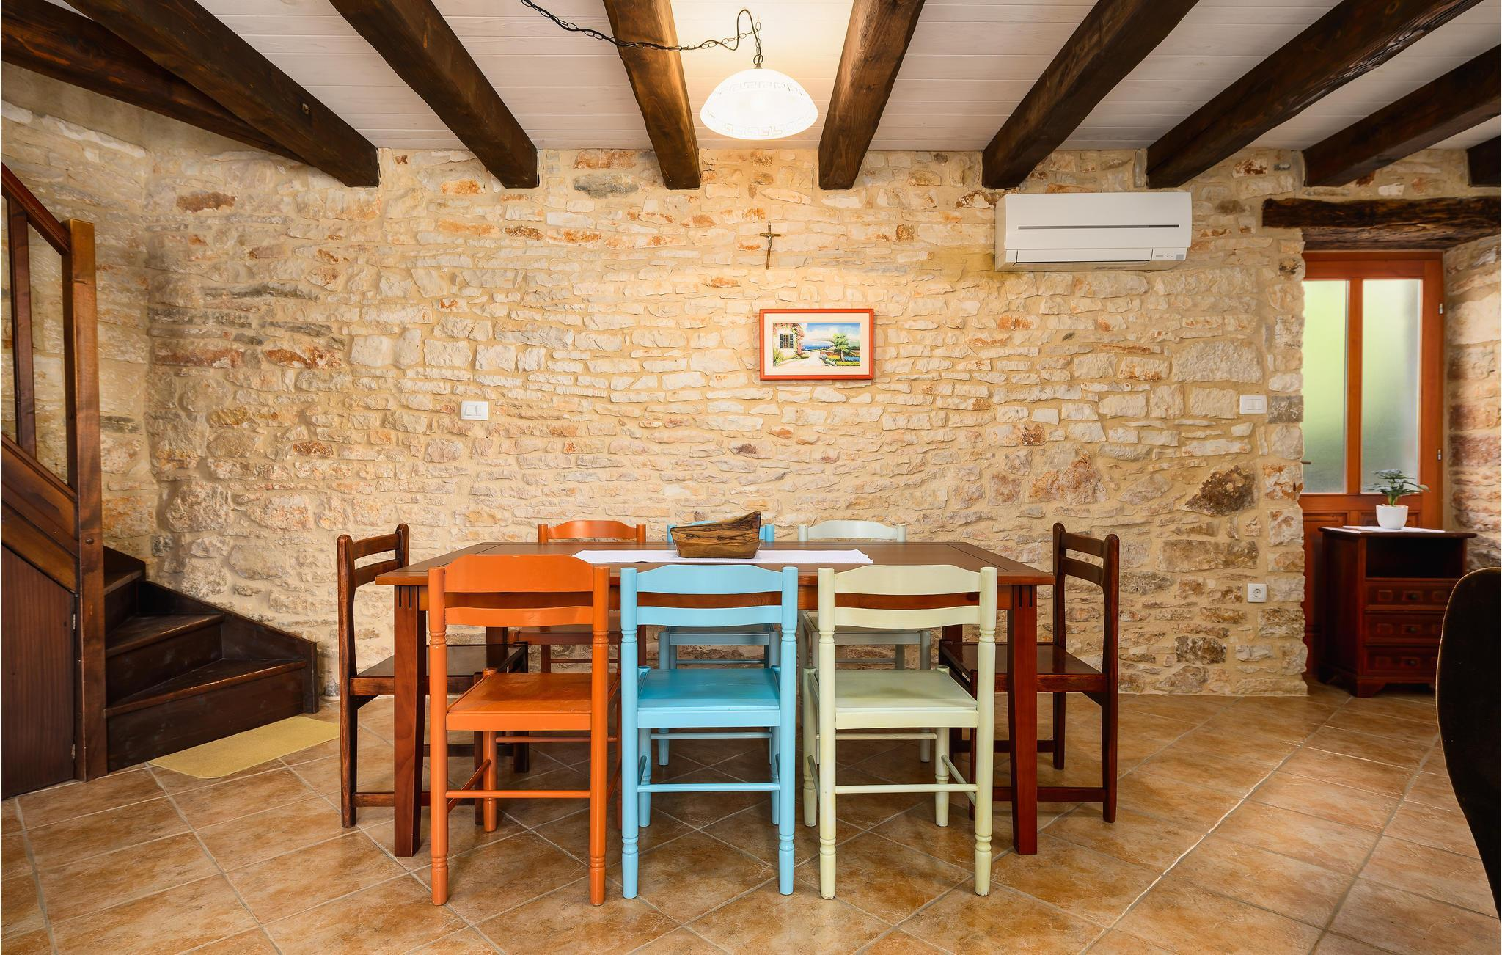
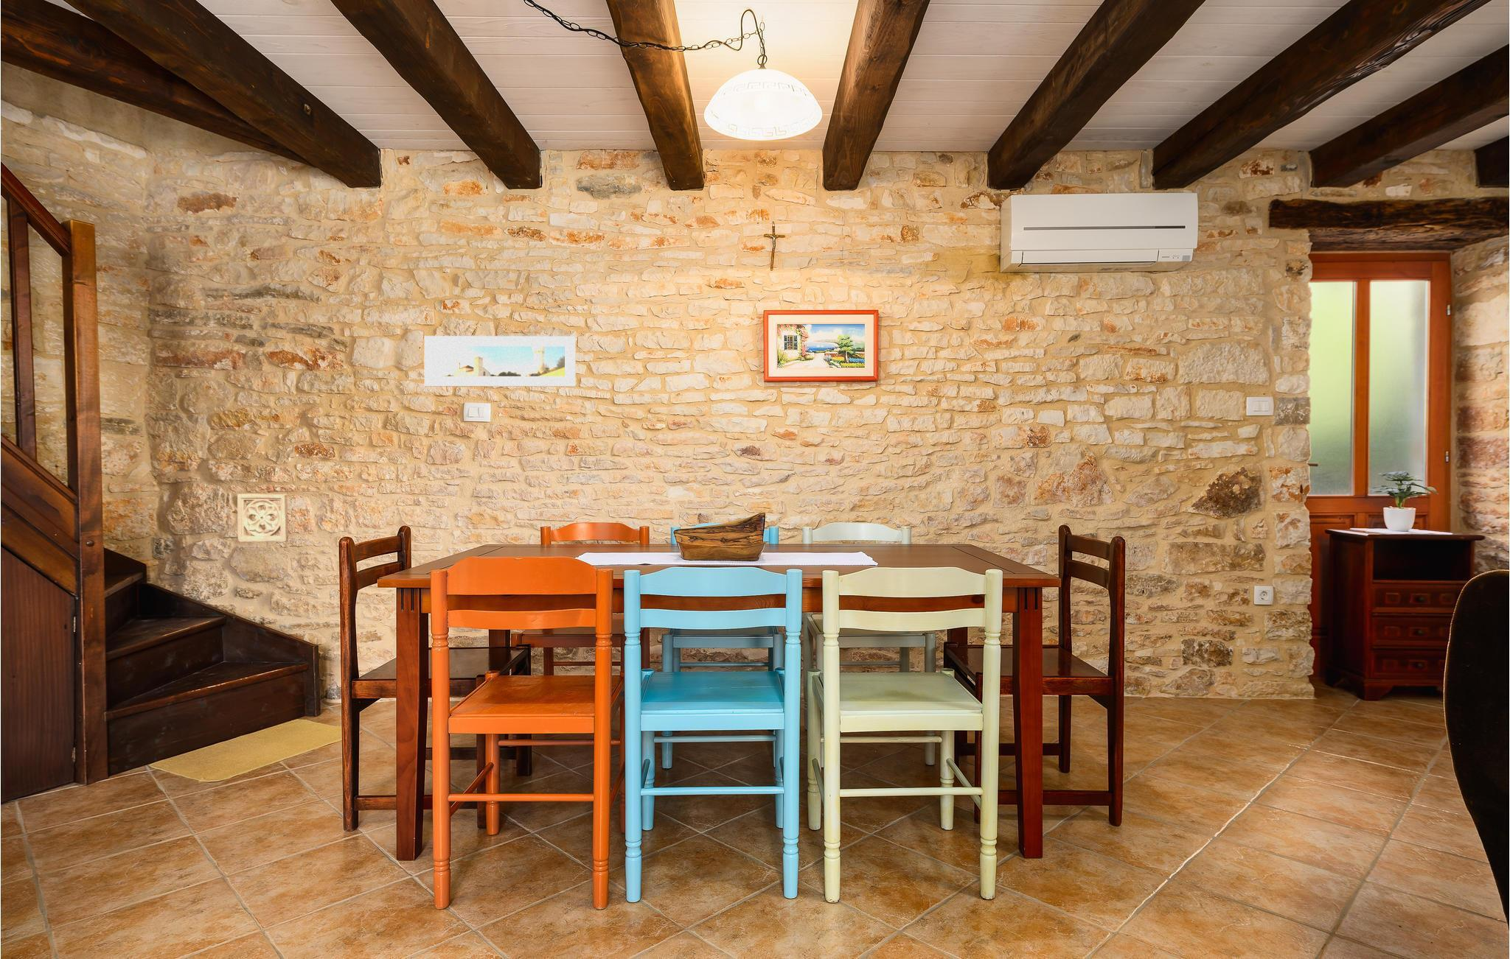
+ wall ornament [237,493,289,543]
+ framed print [424,335,577,387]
